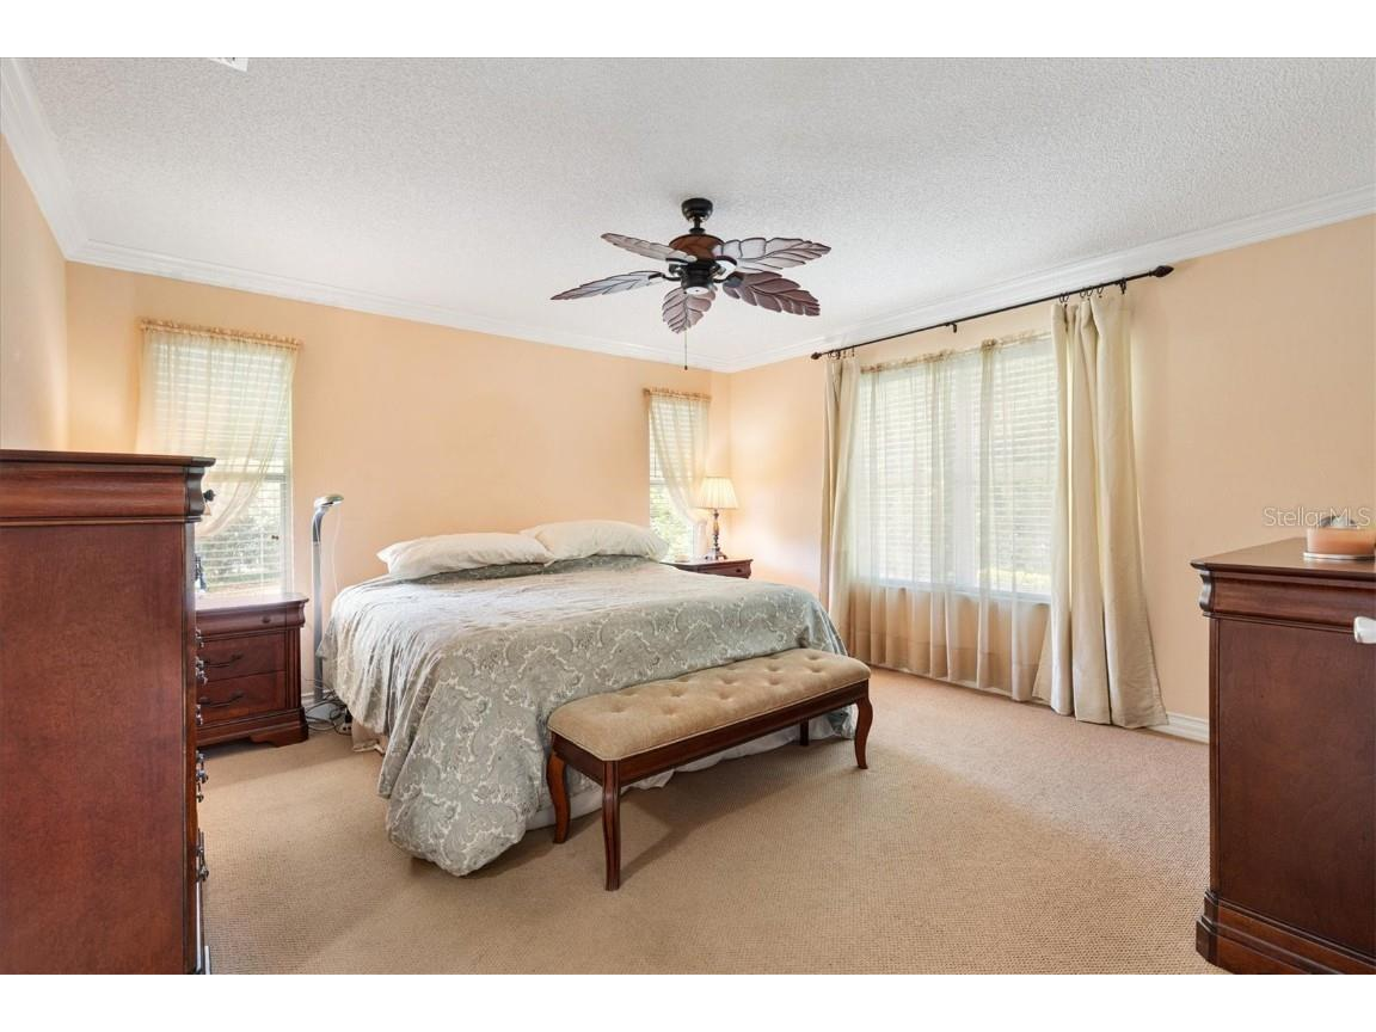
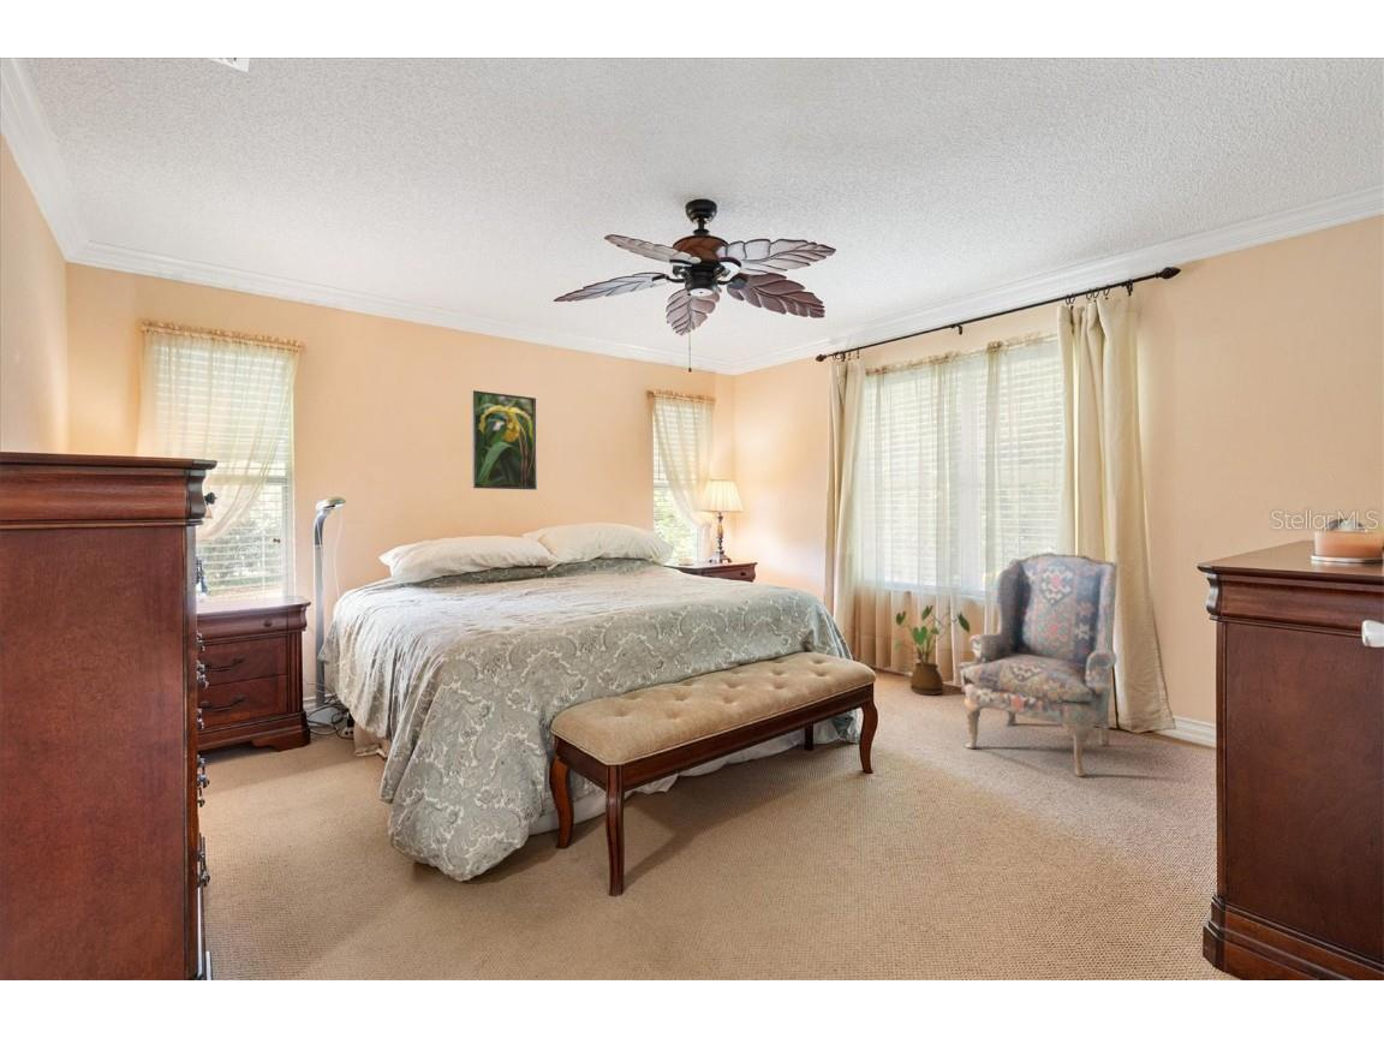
+ house plant [893,604,972,697]
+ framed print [471,389,538,491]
+ armchair [955,551,1118,777]
